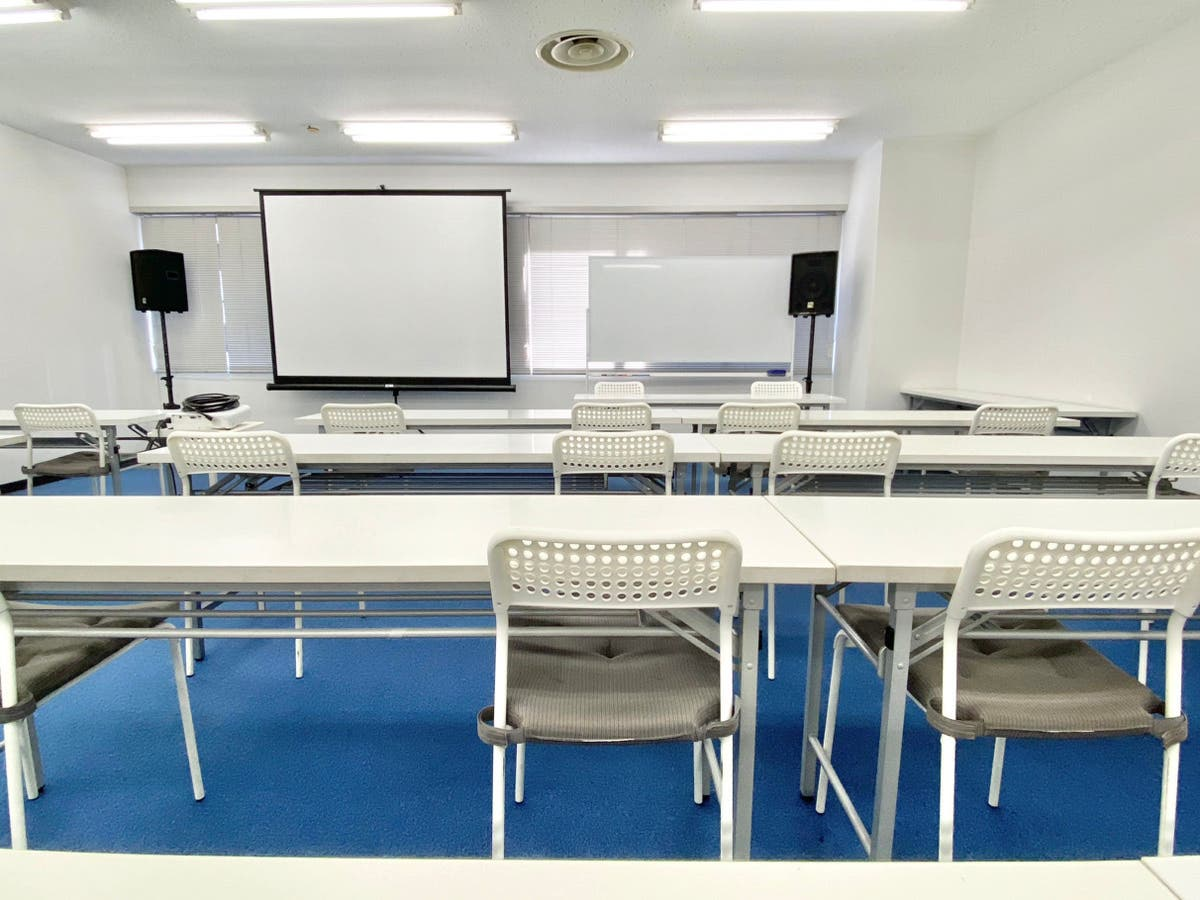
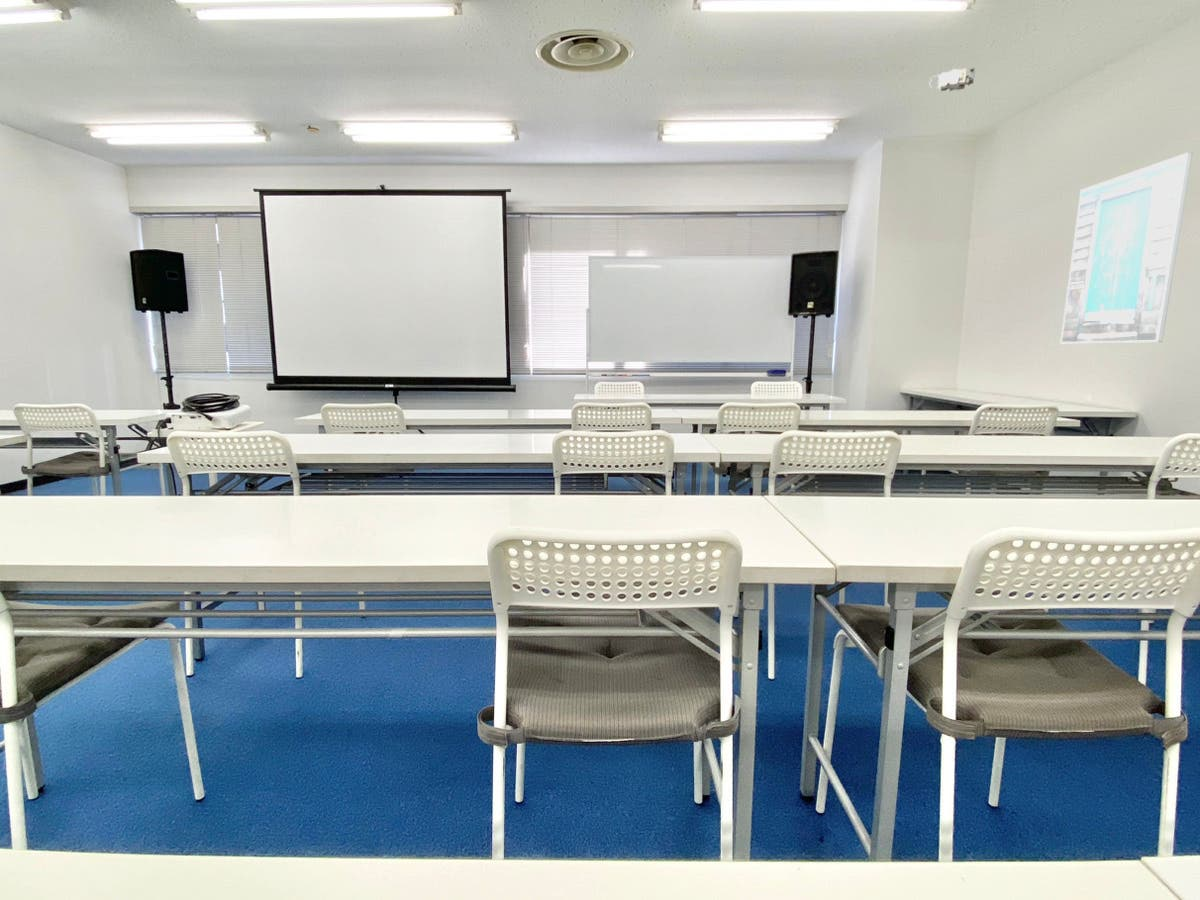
+ projector [928,67,976,92]
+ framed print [1059,152,1193,344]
